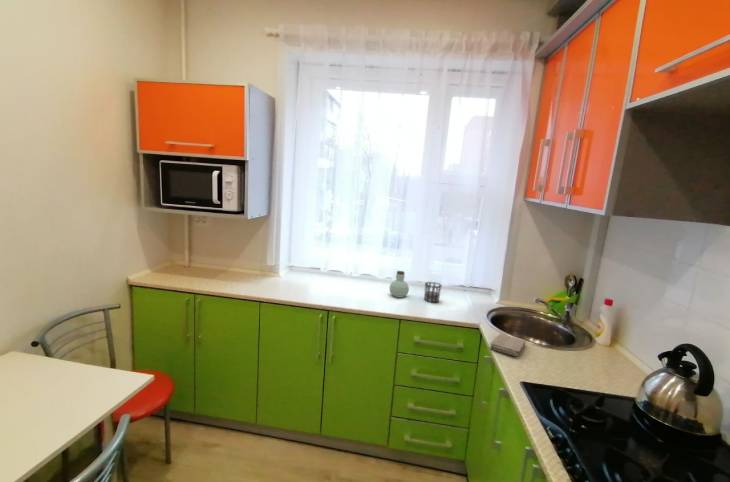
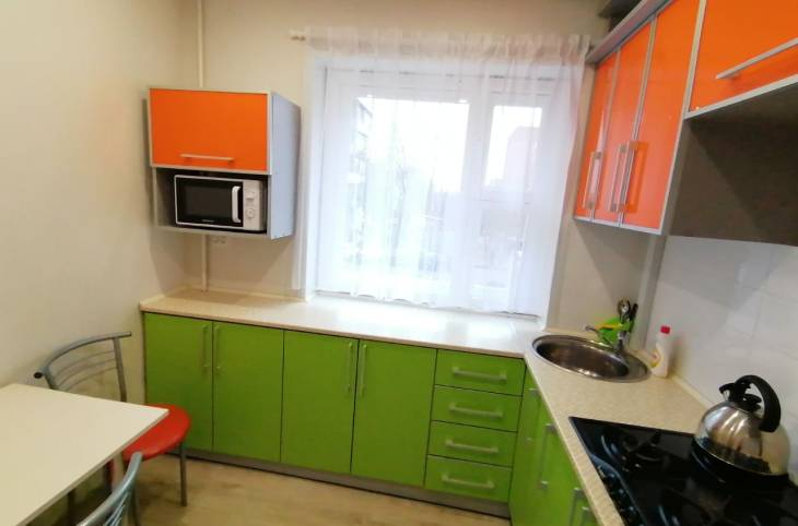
- cup [423,281,443,303]
- washcloth [489,333,526,357]
- jar [388,270,410,298]
